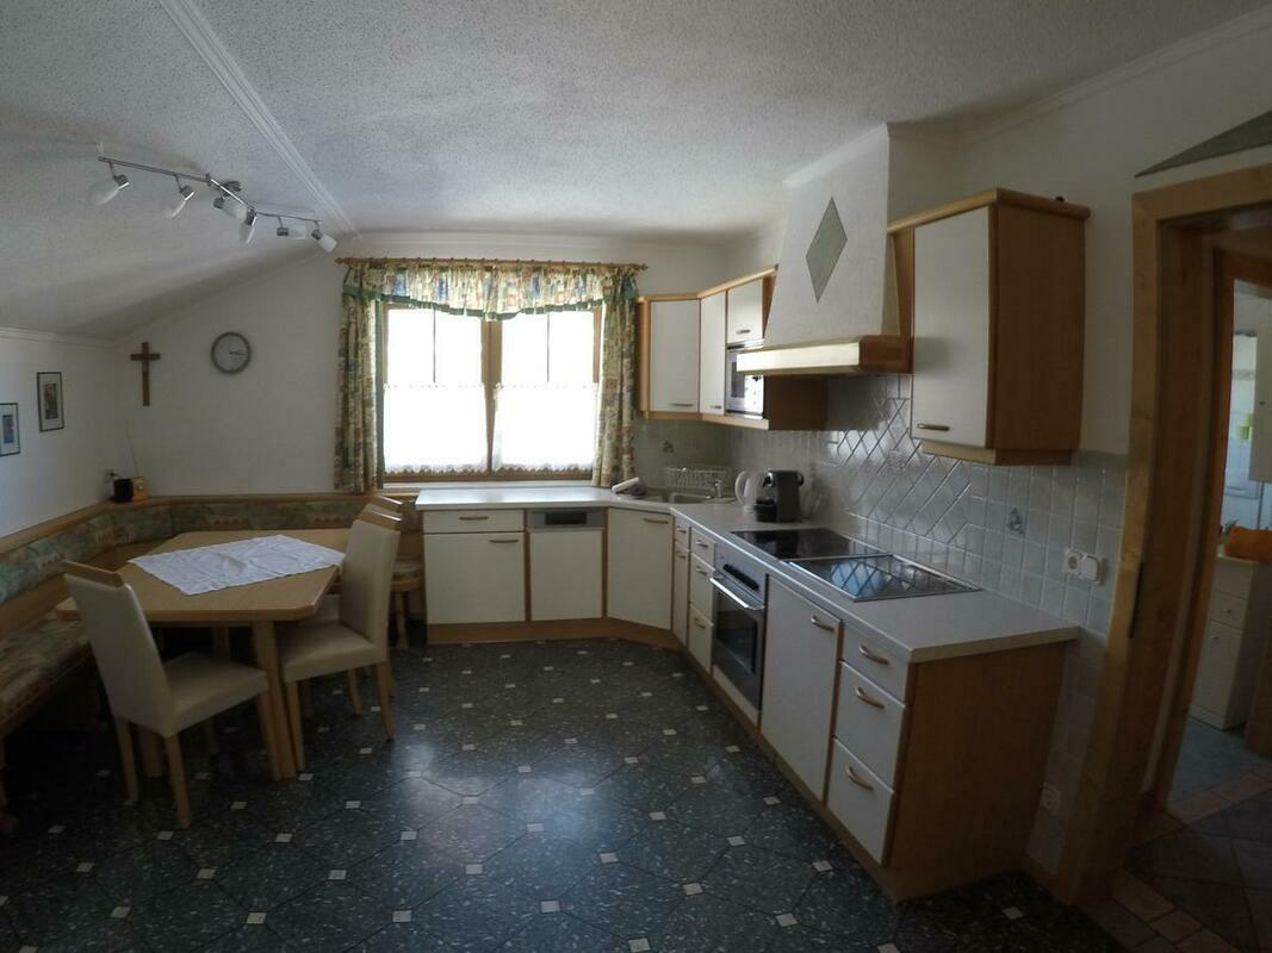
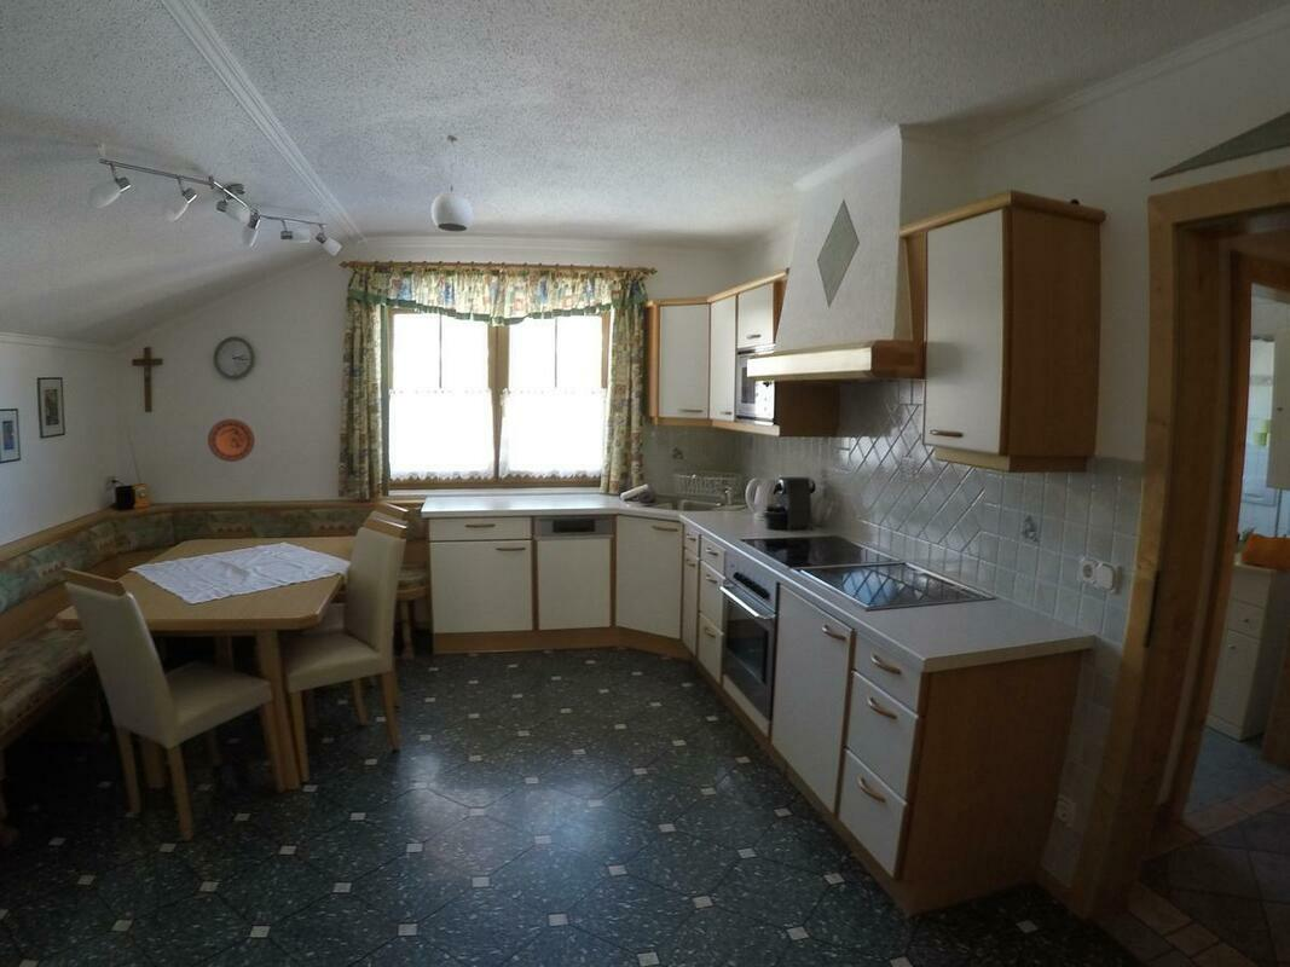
+ pendant light [430,134,474,233]
+ decorative plate [207,418,256,463]
